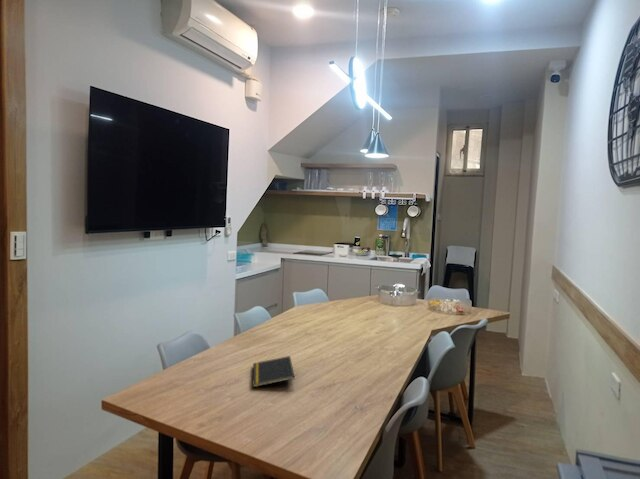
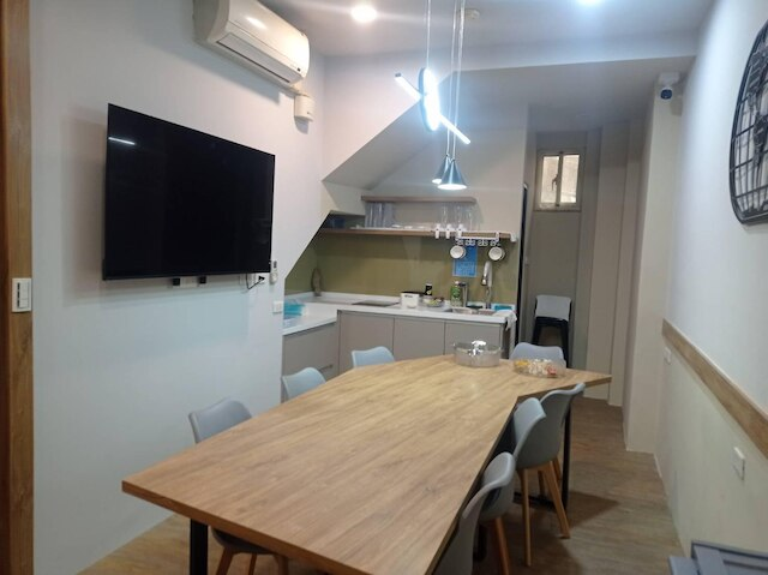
- notepad [251,355,296,388]
